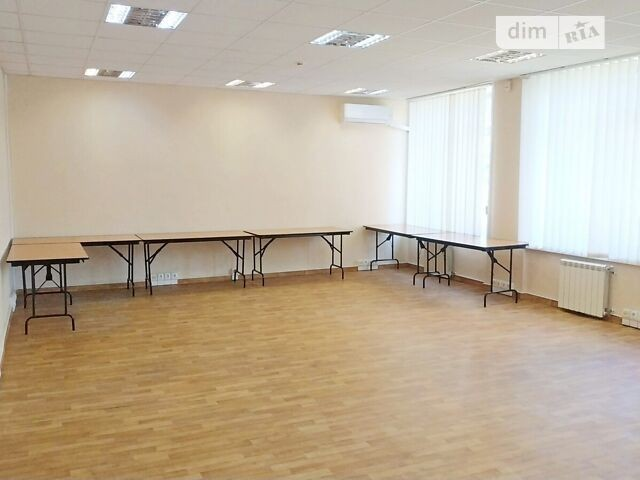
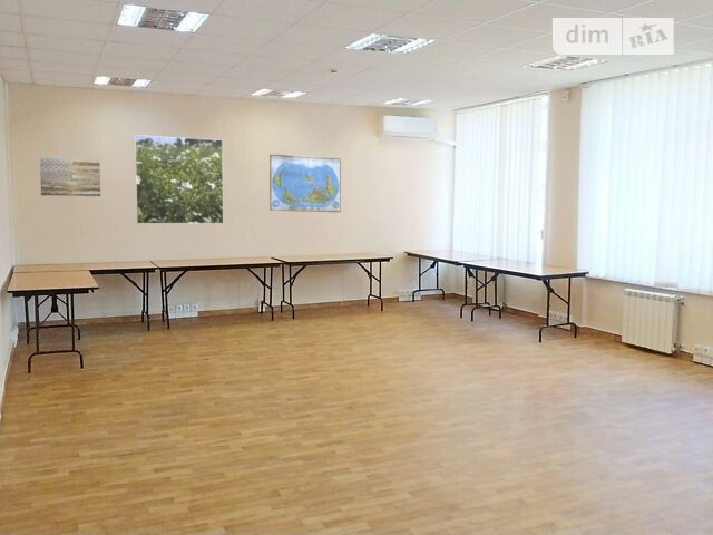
+ world map [268,154,342,213]
+ wall art [39,157,101,197]
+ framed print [134,134,224,225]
